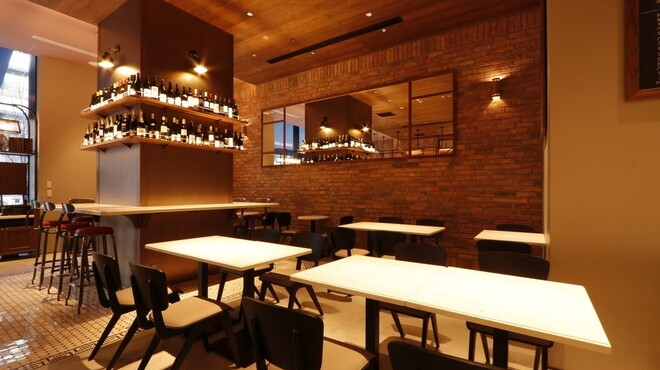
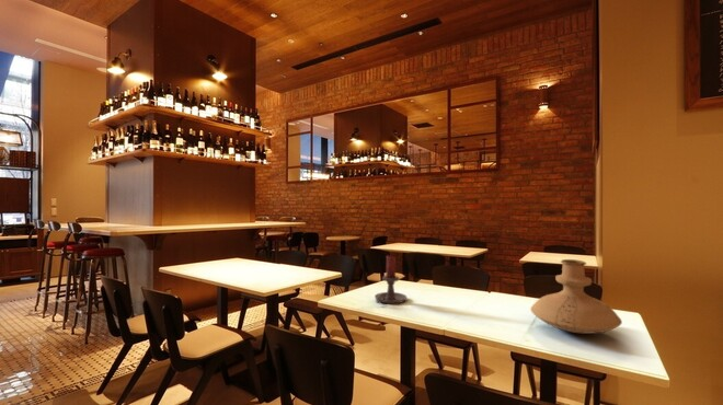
+ candle holder [374,254,408,304]
+ vase [529,258,623,335]
